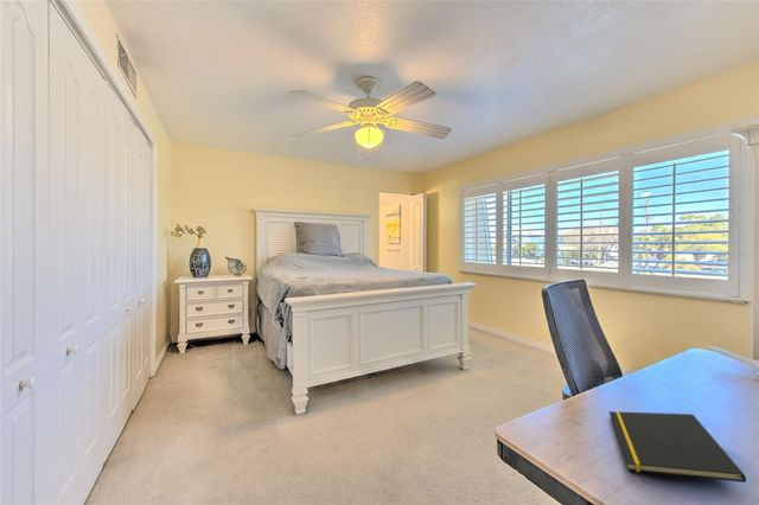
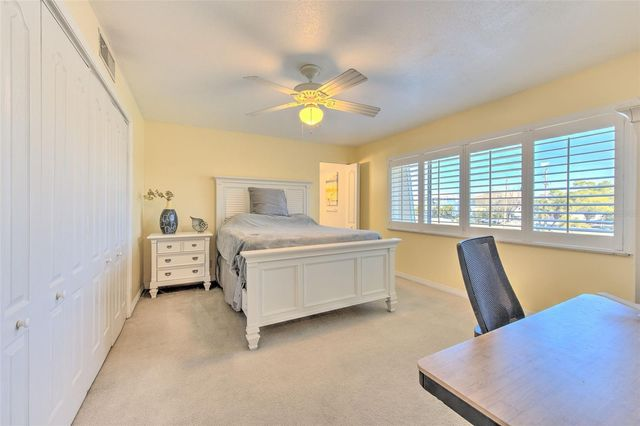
- notepad [608,410,747,484]
